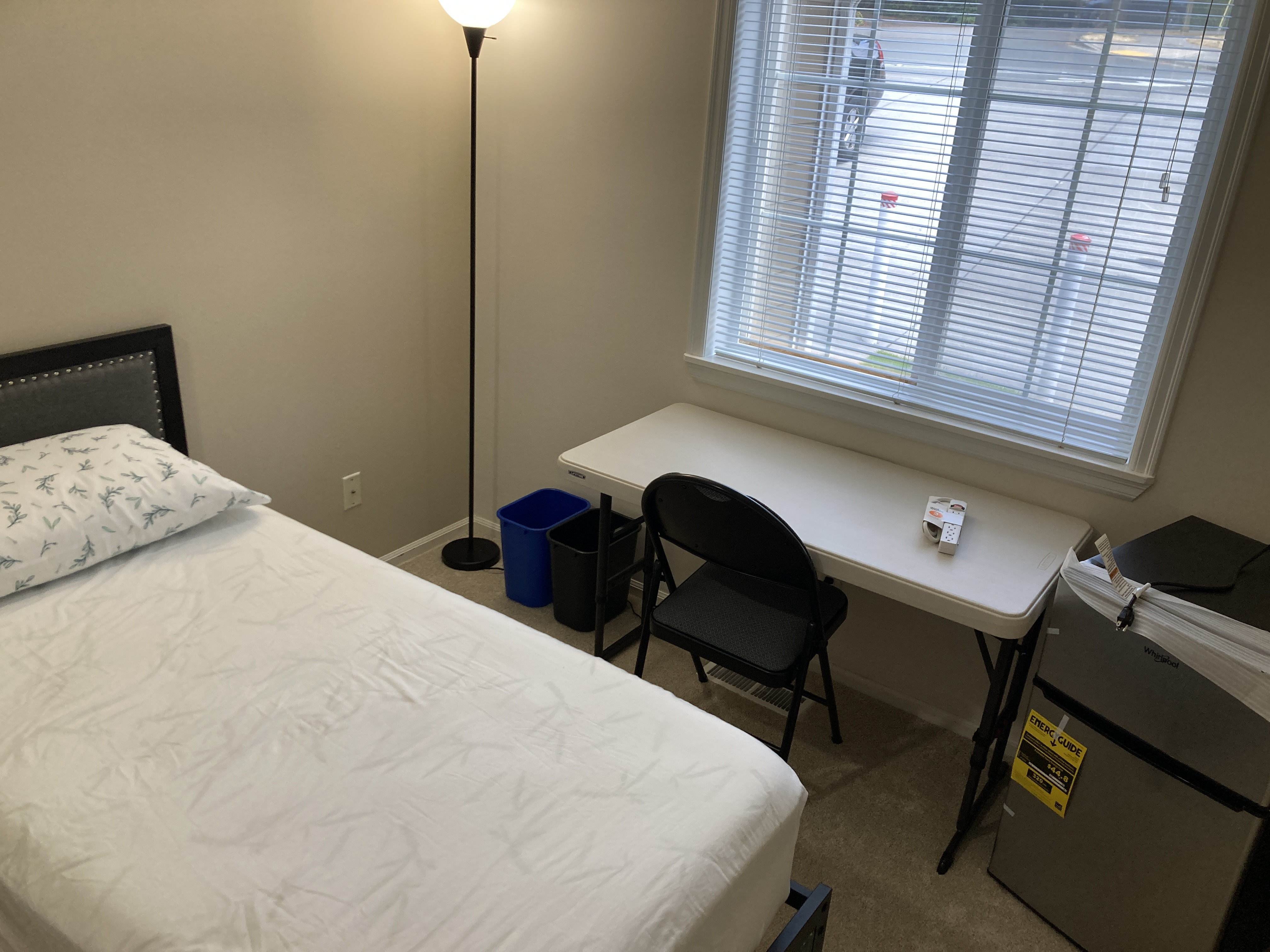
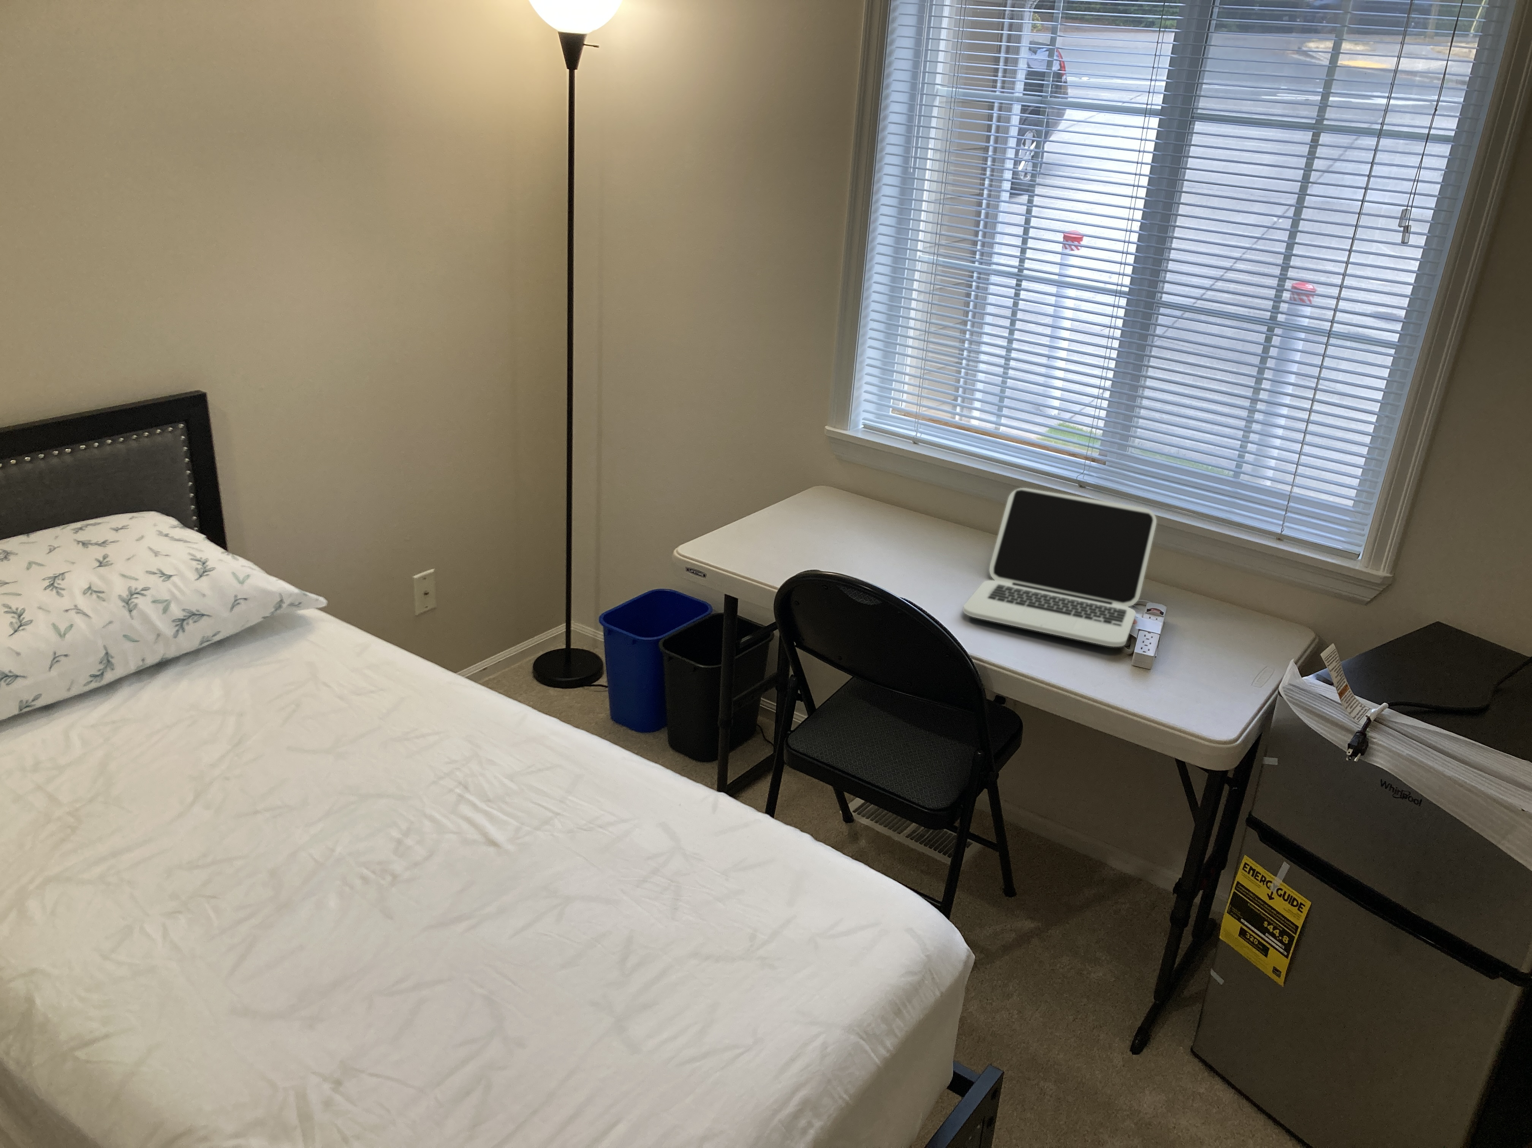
+ laptop [963,487,1157,648]
